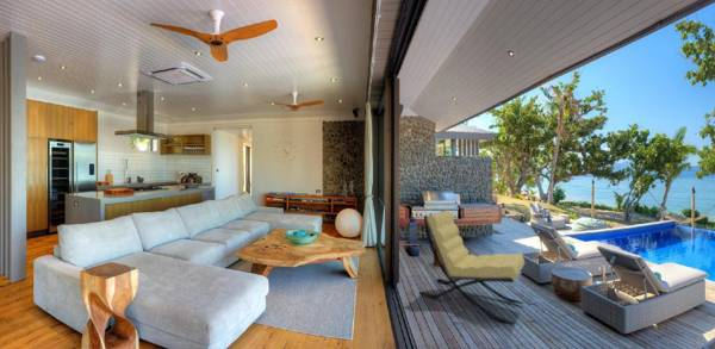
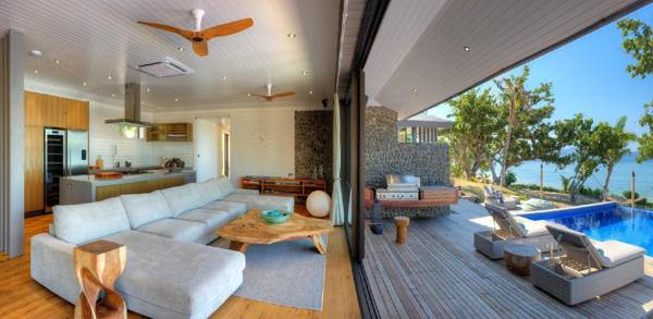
- lounge chair [418,208,526,325]
